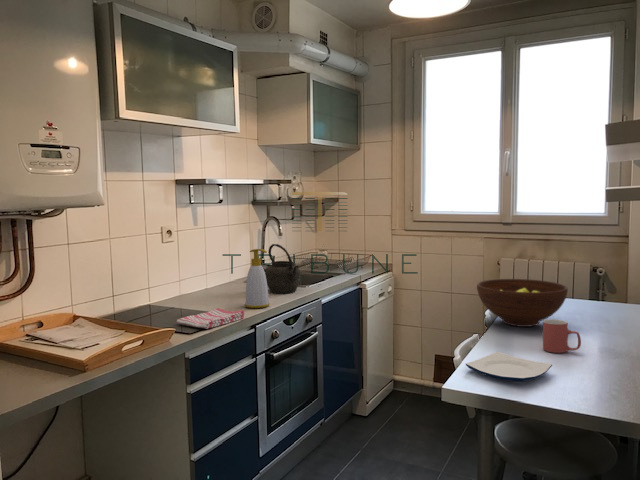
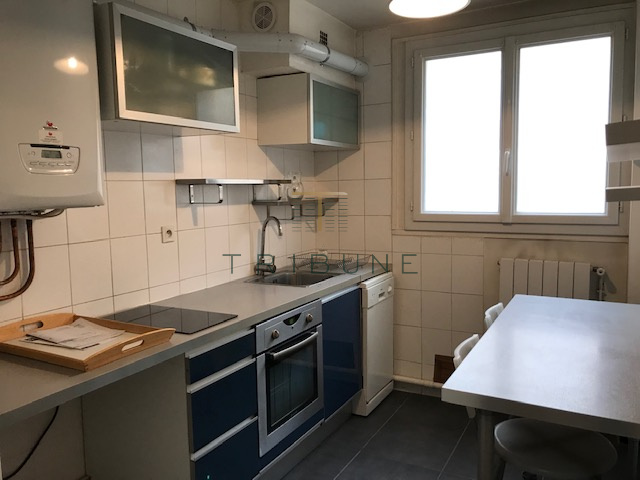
- soap bottle [244,248,270,309]
- mug [542,318,582,354]
- fruit bowl [476,278,569,328]
- kettle [264,243,301,294]
- plate [465,351,553,382]
- dish towel [176,307,245,330]
